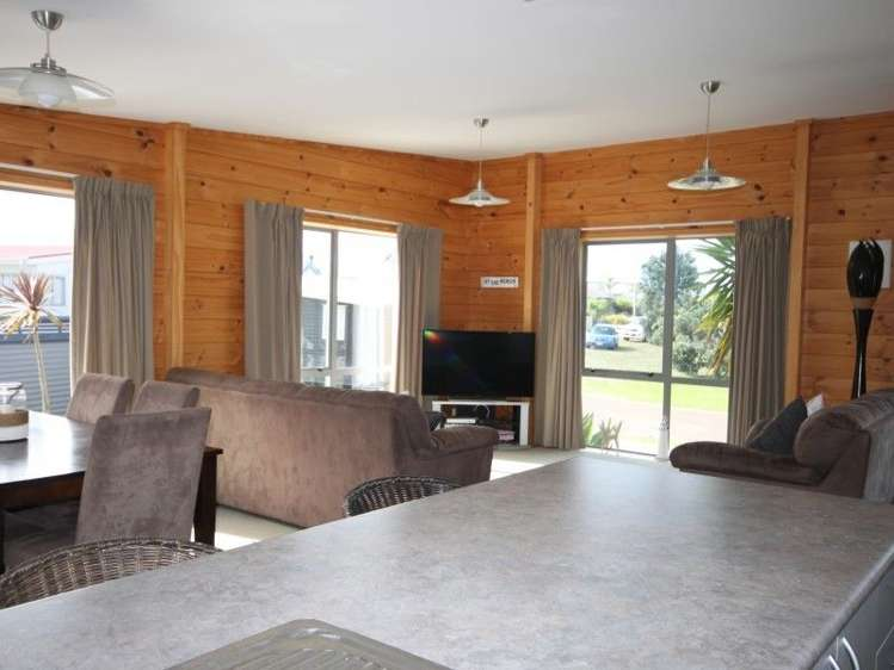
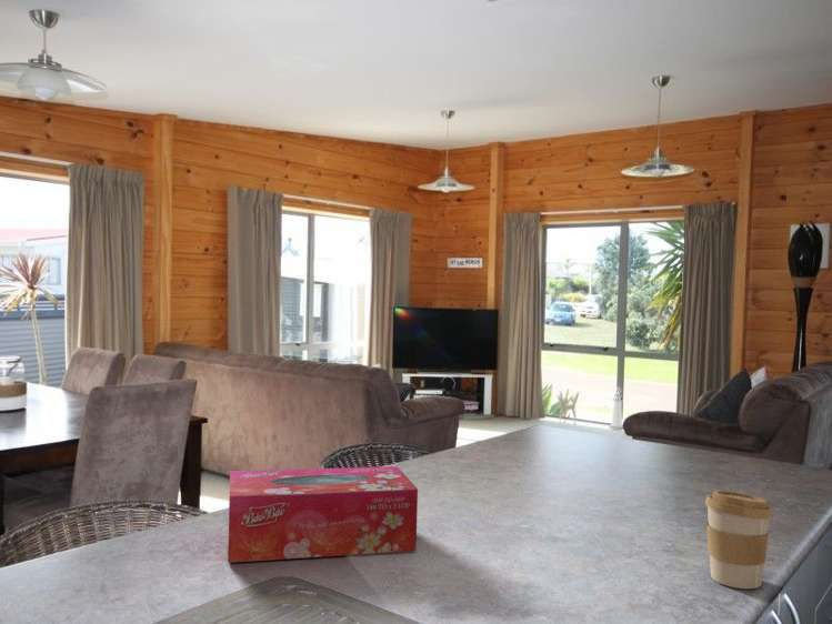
+ coffee cup [704,490,774,590]
+ tissue box [227,465,419,564]
